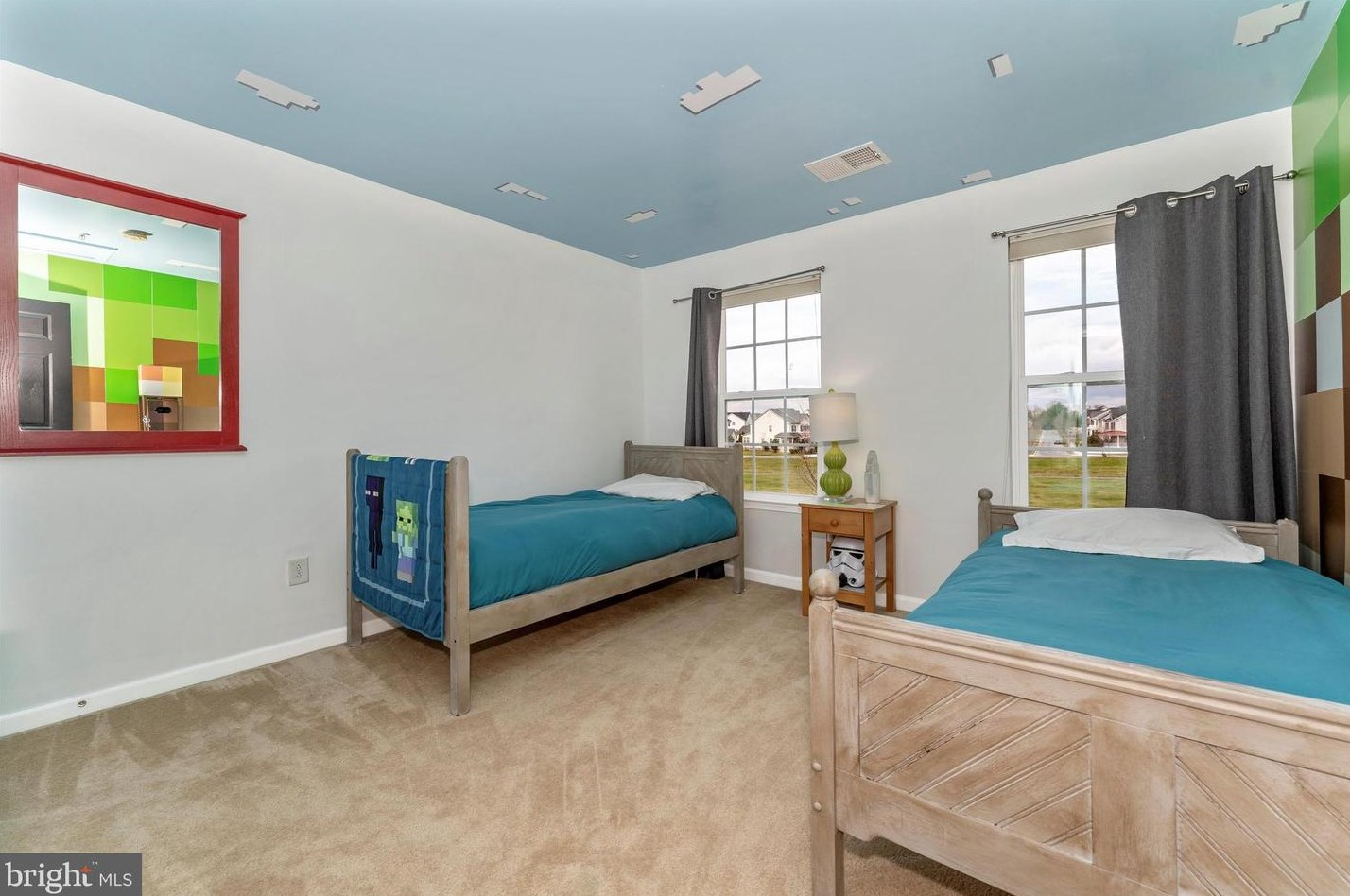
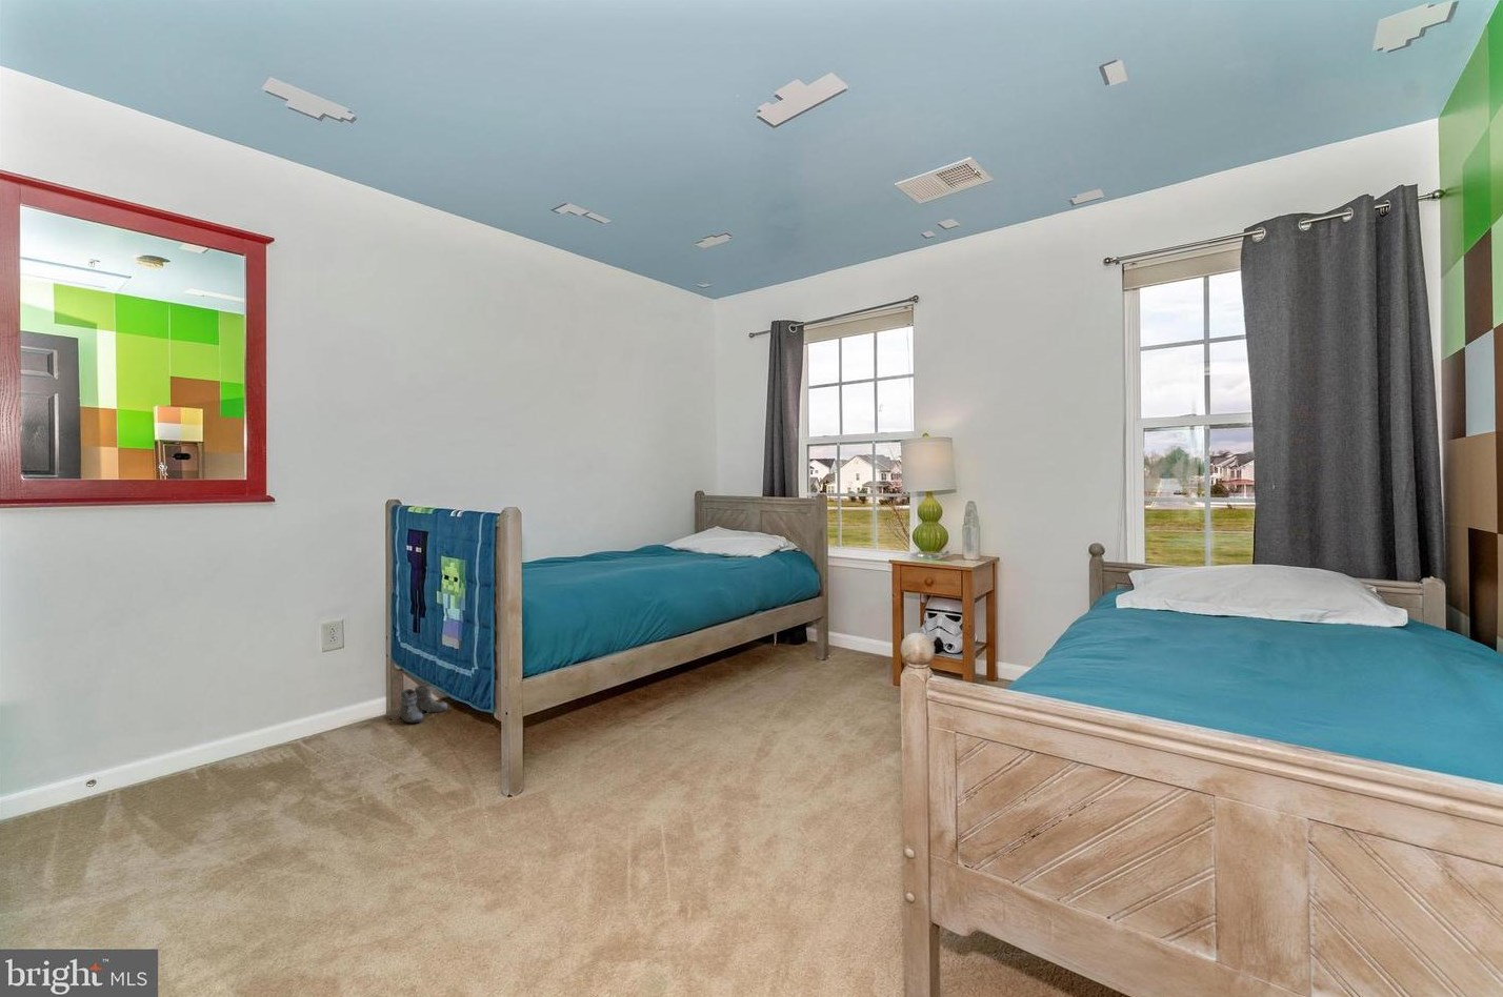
+ boots [393,684,450,723]
